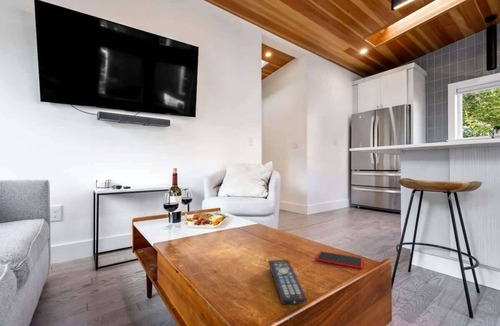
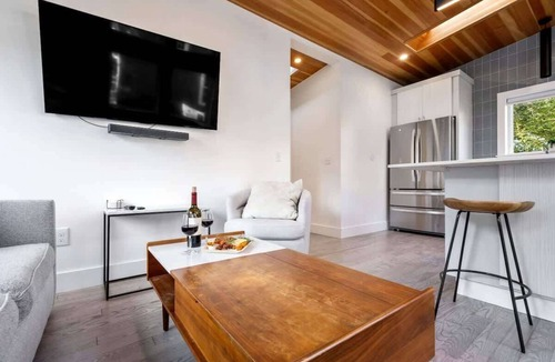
- smartphone [315,250,364,270]
- remote control [267,259,308,305]
